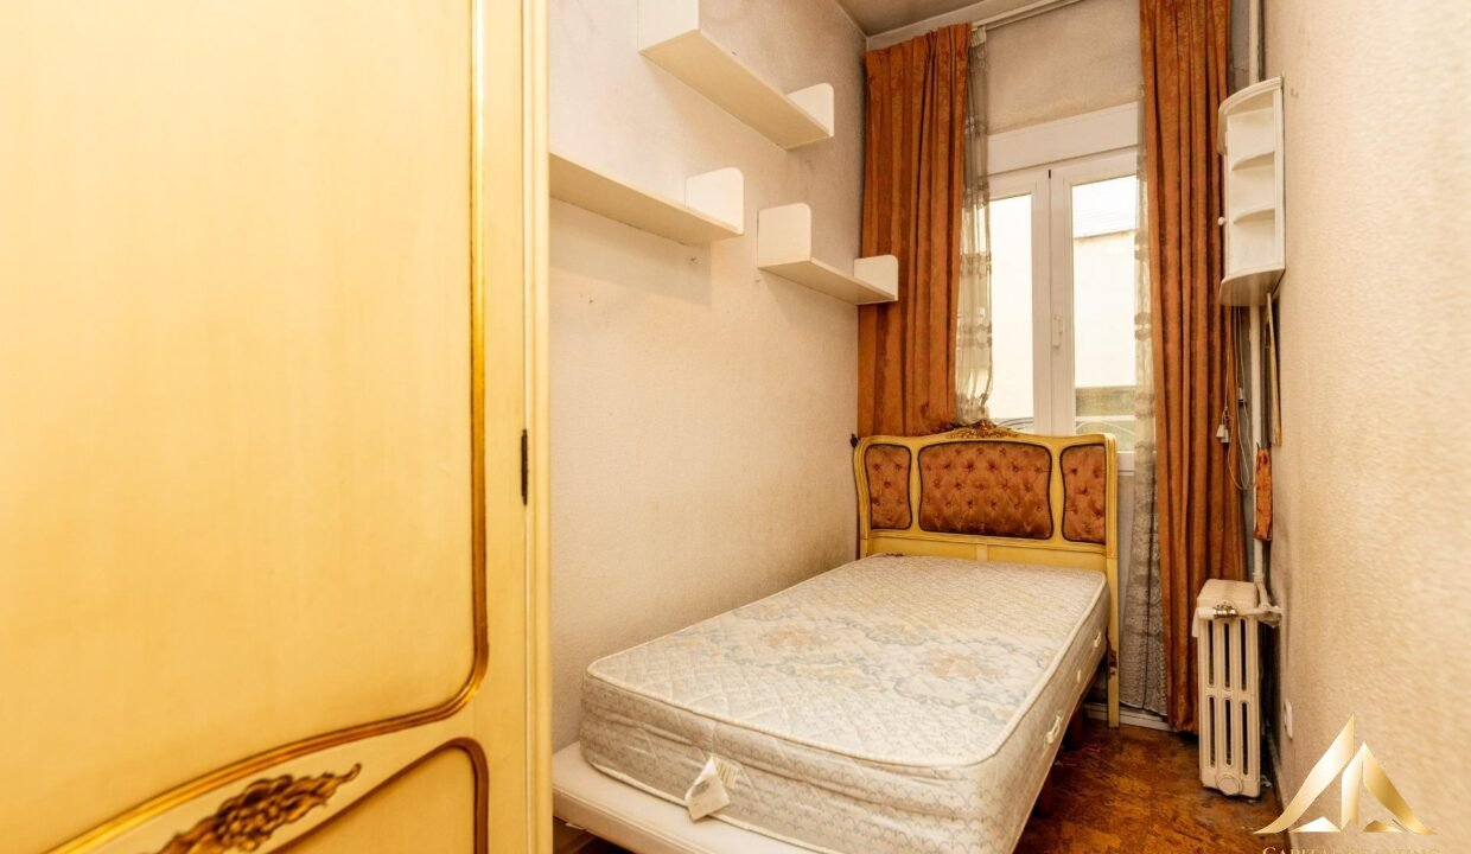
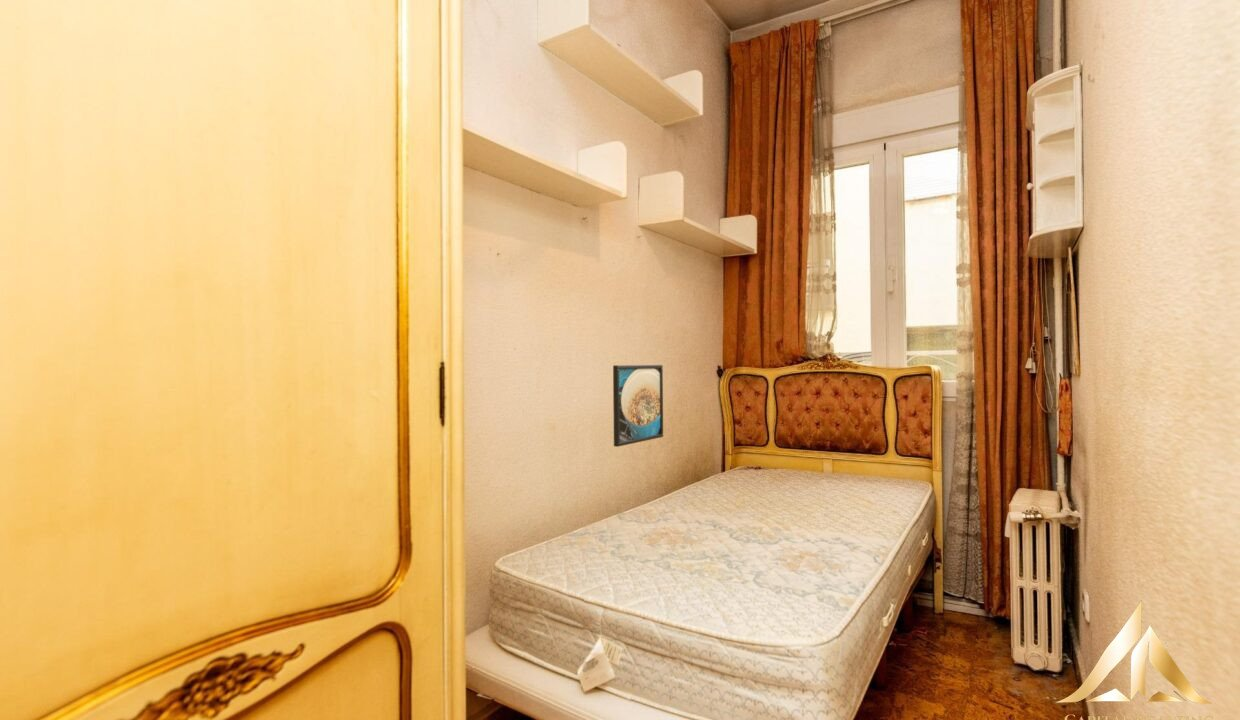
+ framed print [612,364,664,448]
